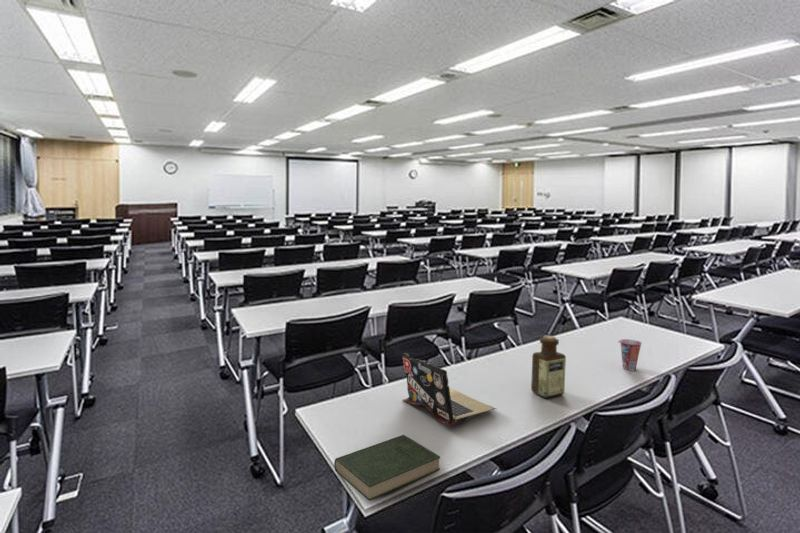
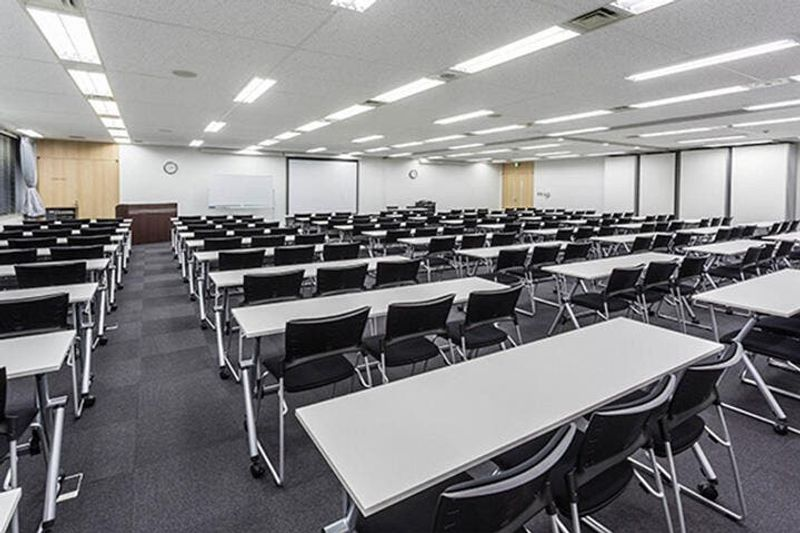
- book [333,434,441,502]
- cup [617,338,643,371]
- laptop [401,352,497,427]
- bottle [530,334,567,399]
